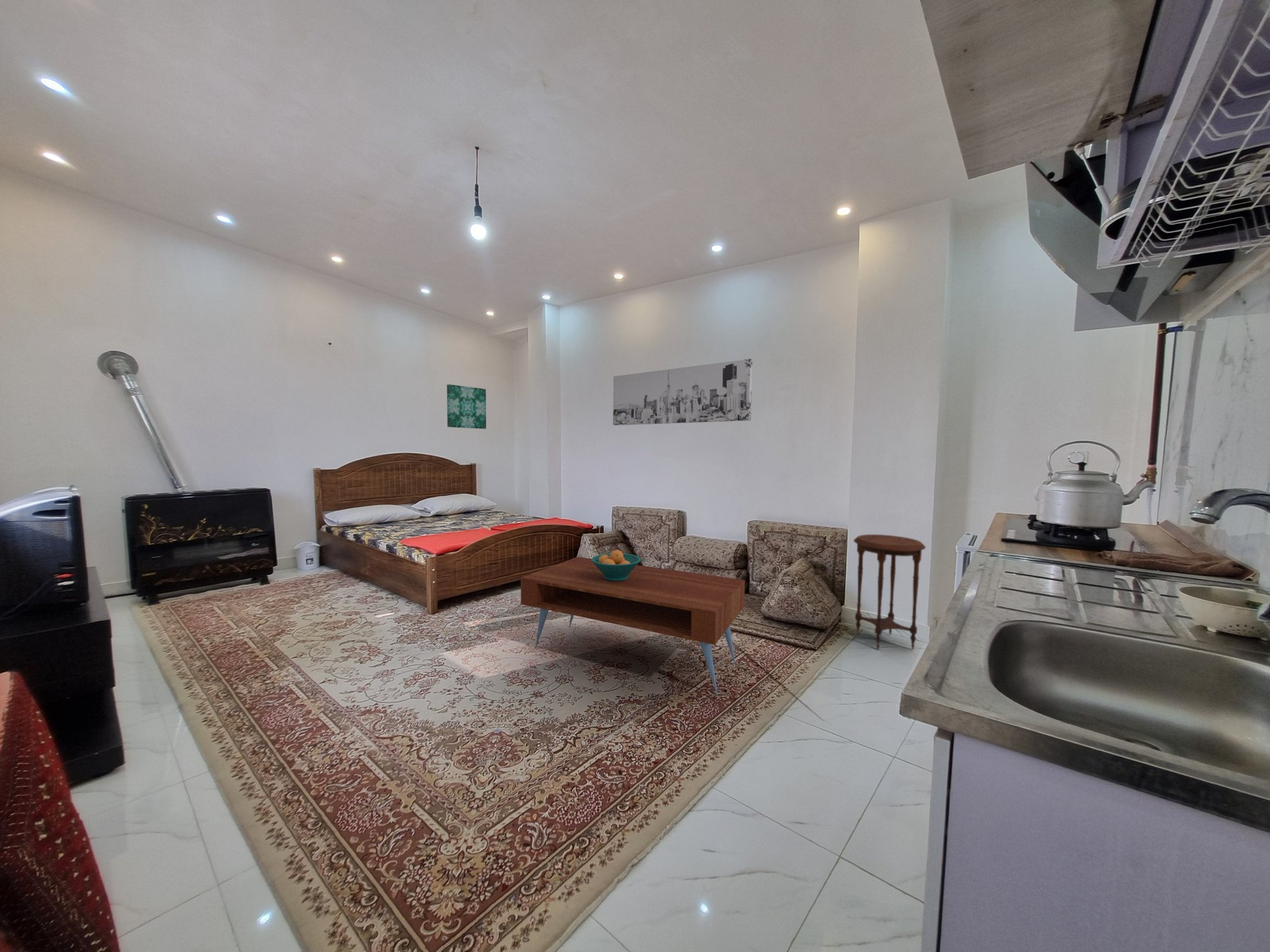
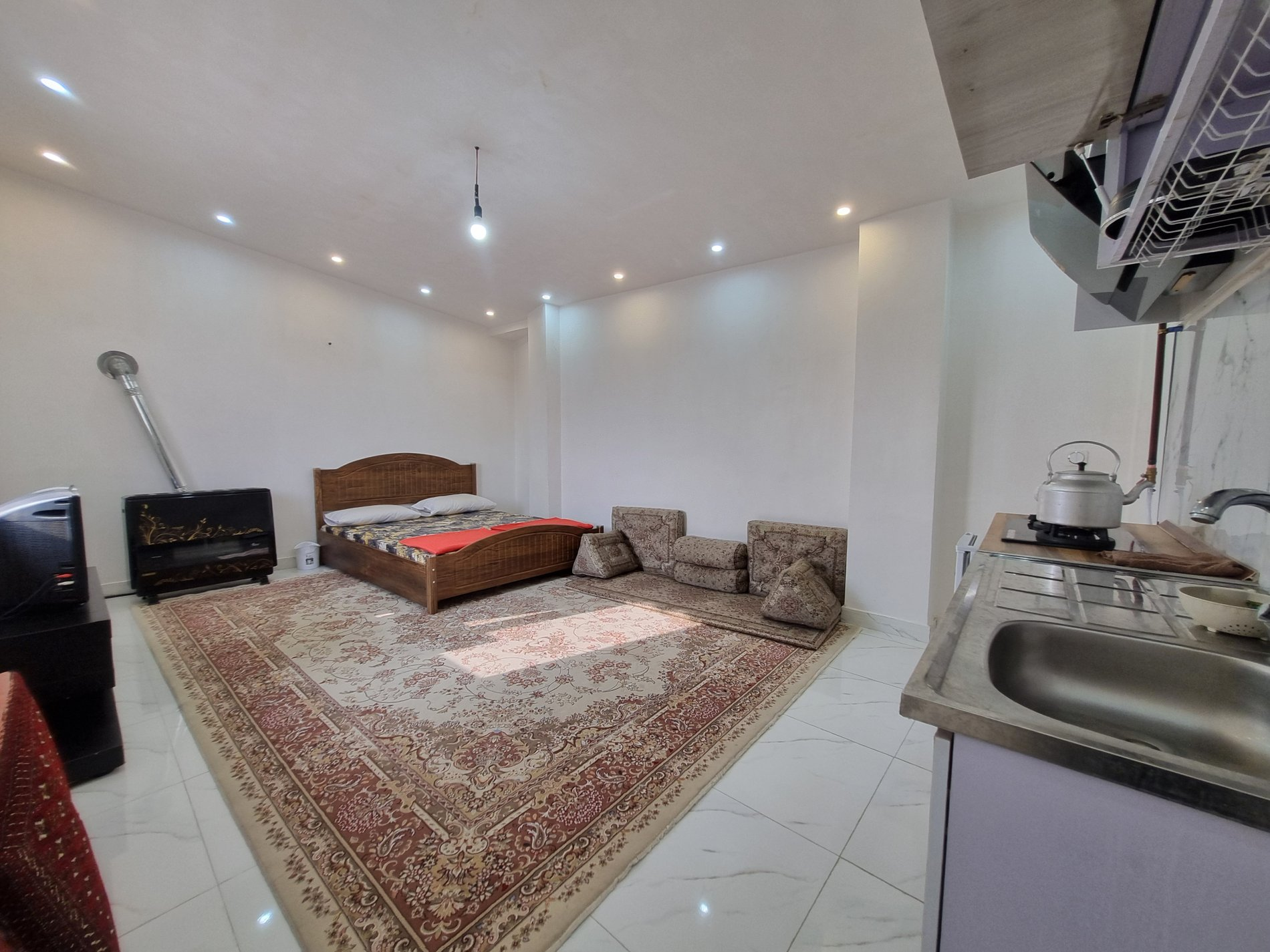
- side table [853,534,926,651]
- fruit bowl [592,549,642,581]
- wall art [612,358,753,426]
- wall art [447,383,487,430]
- coffee table [520,557,745,696]
